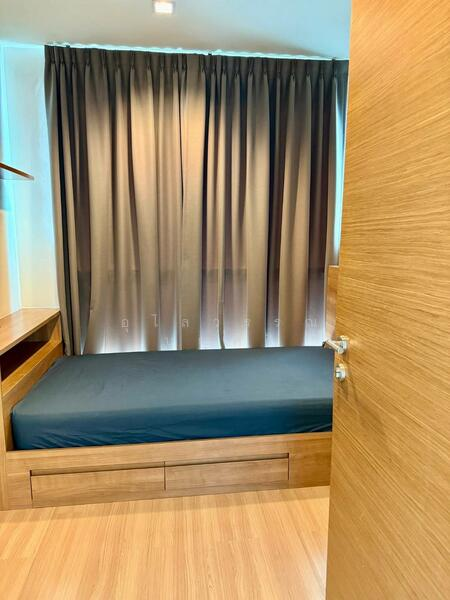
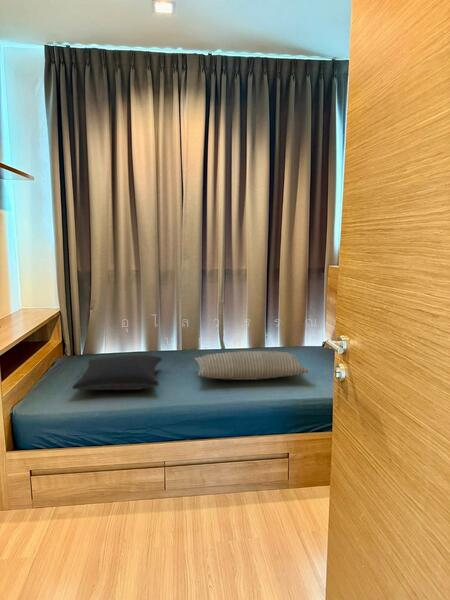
+ pillow [71,354,163,391]
+ pillow [193,350,311,381]
